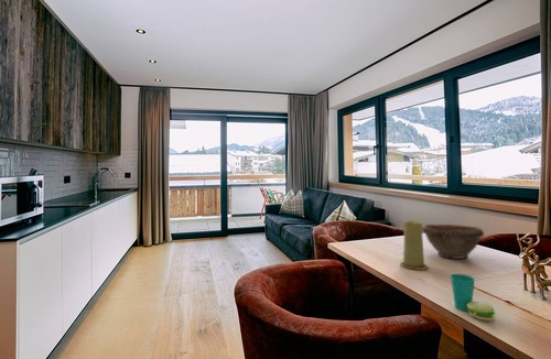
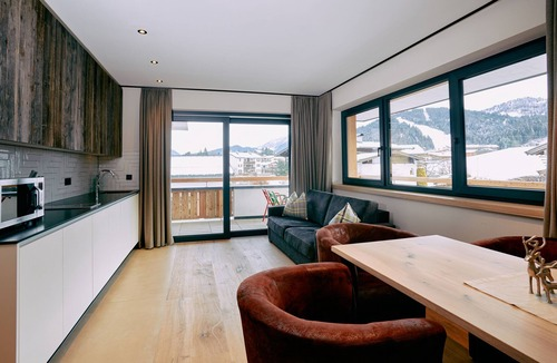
- candle [399,219,430,271]
- cup [450,273,497,322]
- bowl [422,224,485,260]
